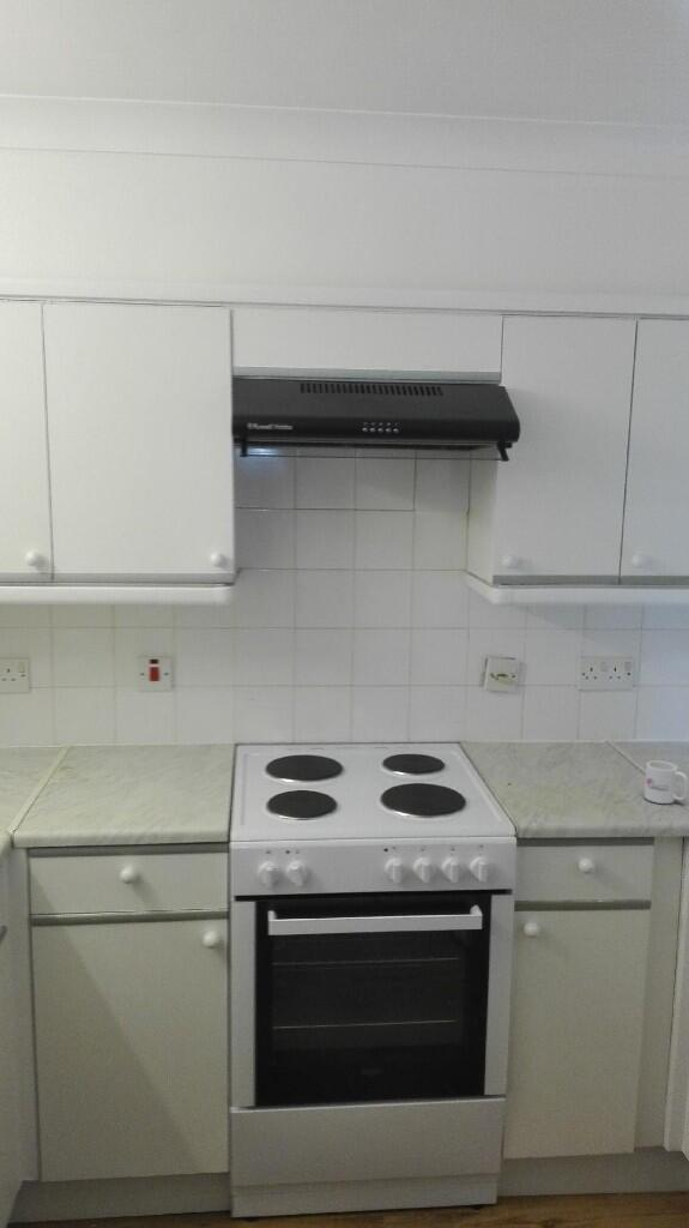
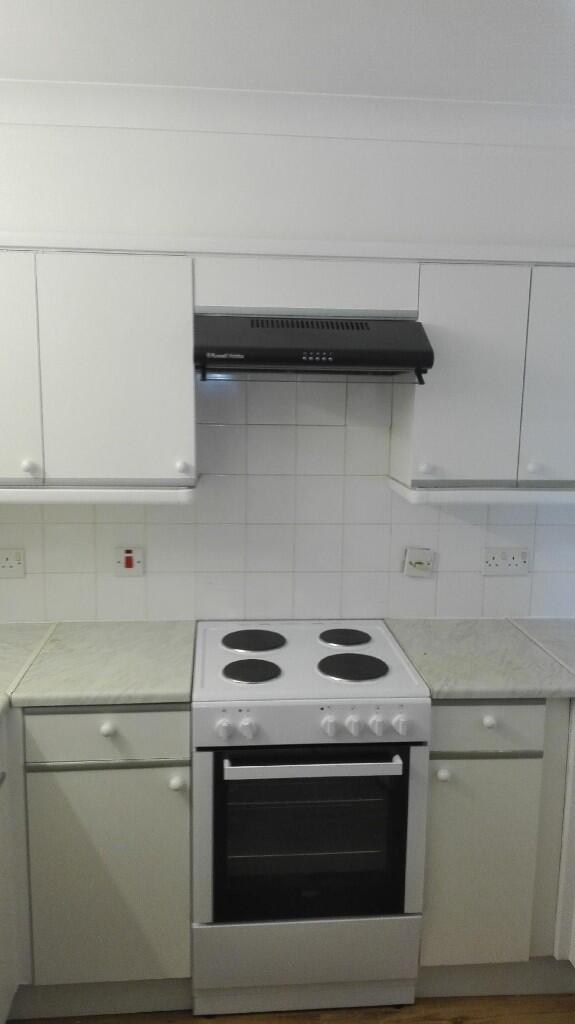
- mug [643,760,689,805]
